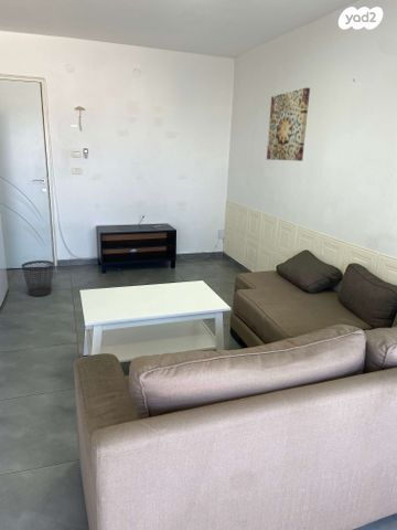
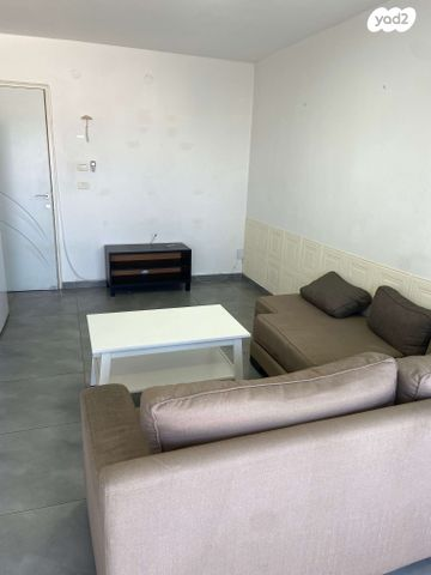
- wall art [266,87,311,162]
- wastebasket [21,259,55,297]
